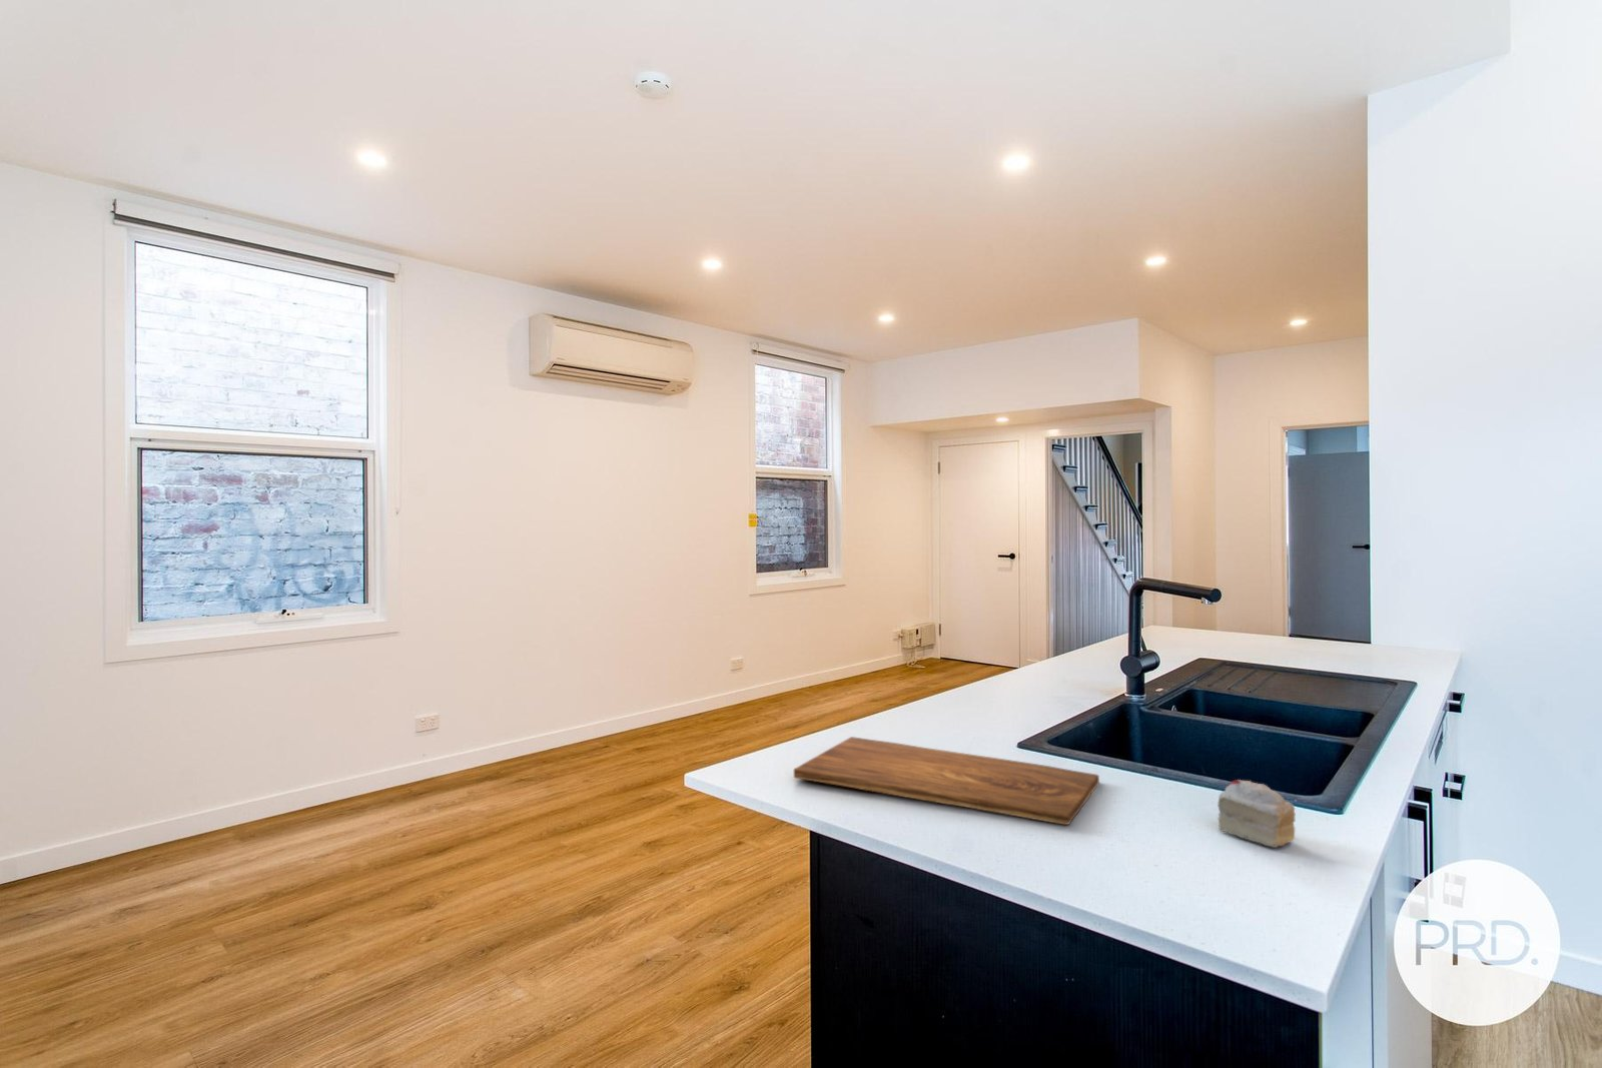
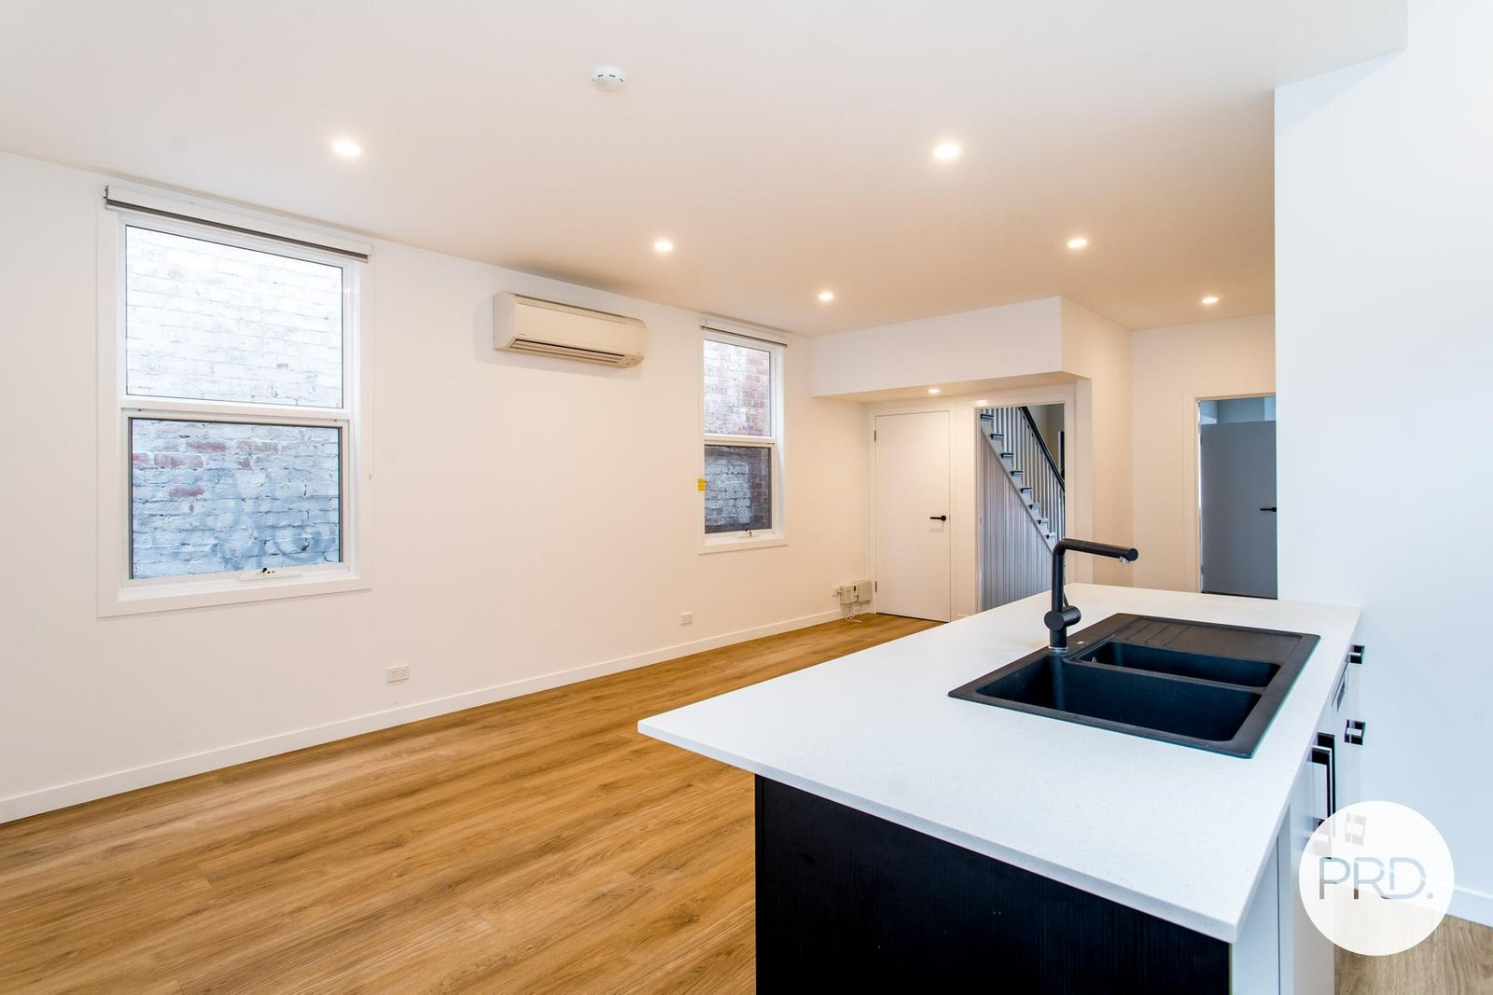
- cutting board [793,735,1100,826]
- cake slice [1217,778,1297,849]
